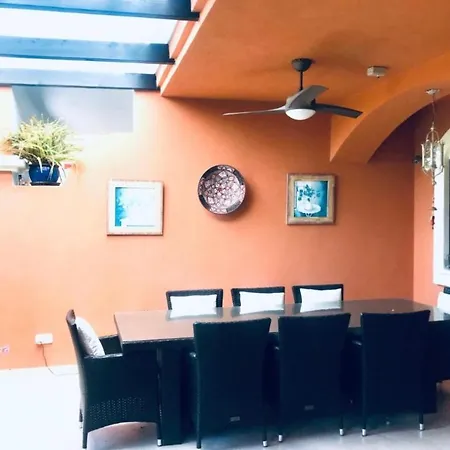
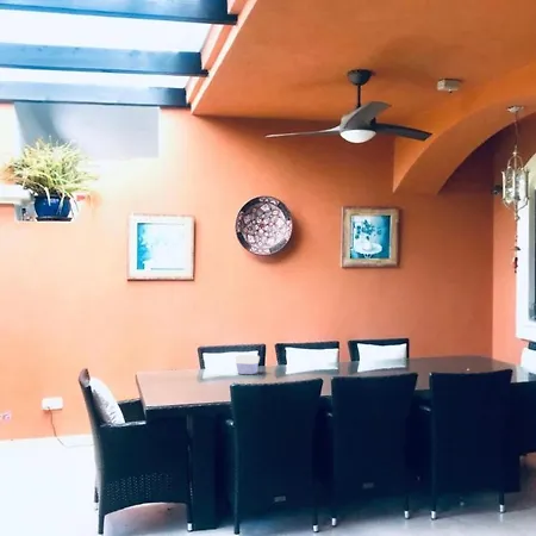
+ bowl [233,354,261,375]
